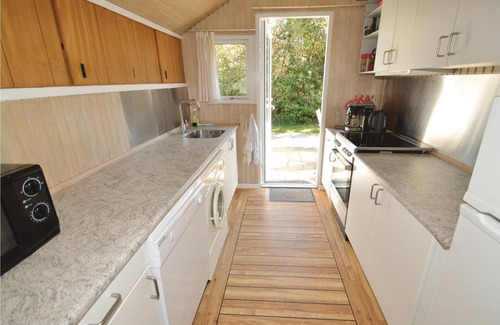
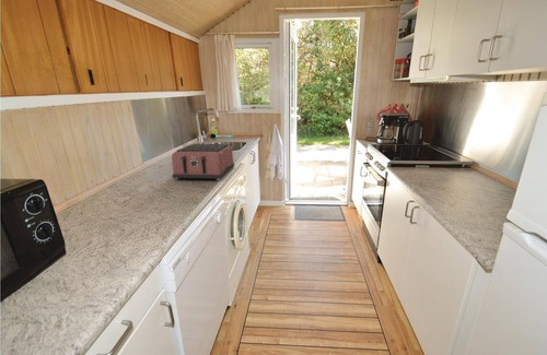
+ toaster [171,143,235,181]
